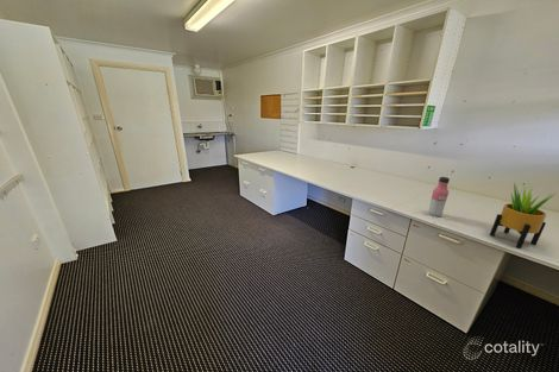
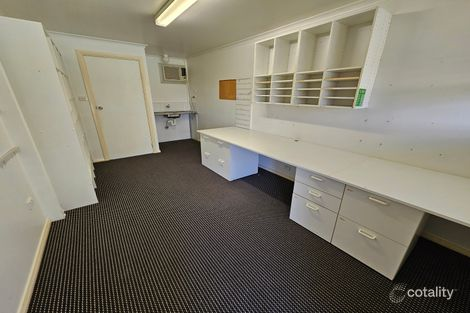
- potted plant [489,182,557,250]
- water bottle [427,176,451,217]
